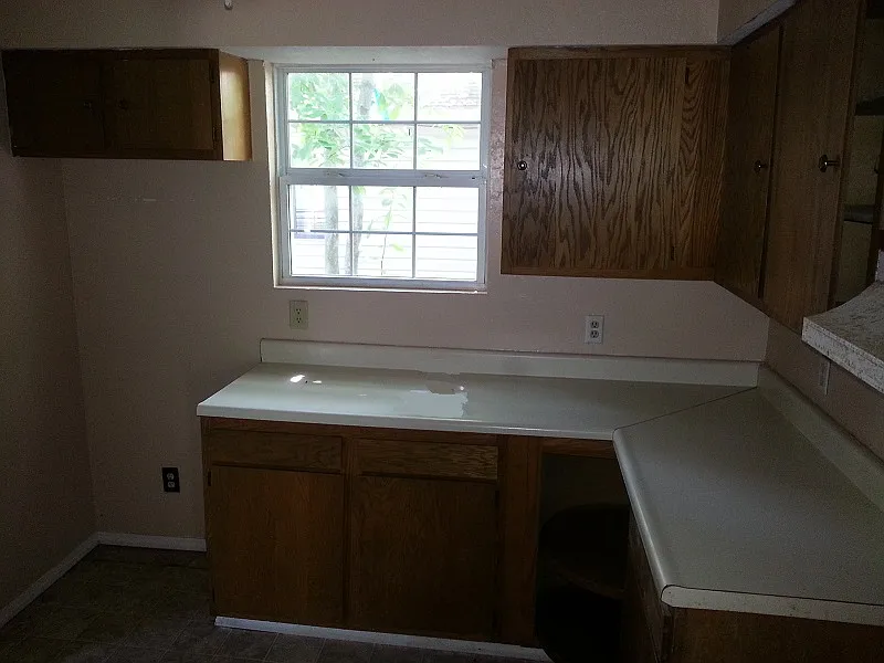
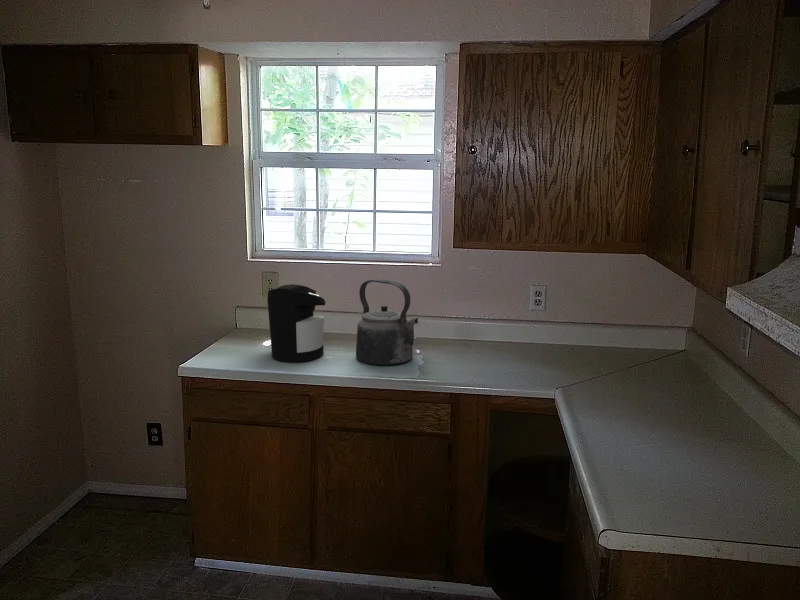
+ coffee maker [266,283,326,363]
+ kettle [355,278,419,366]
